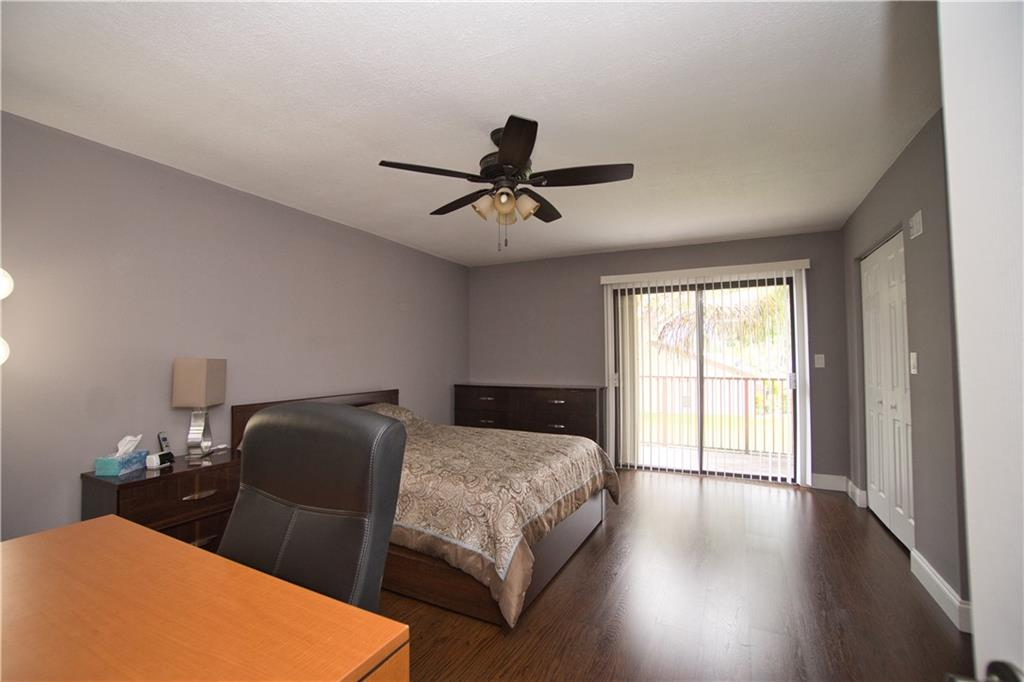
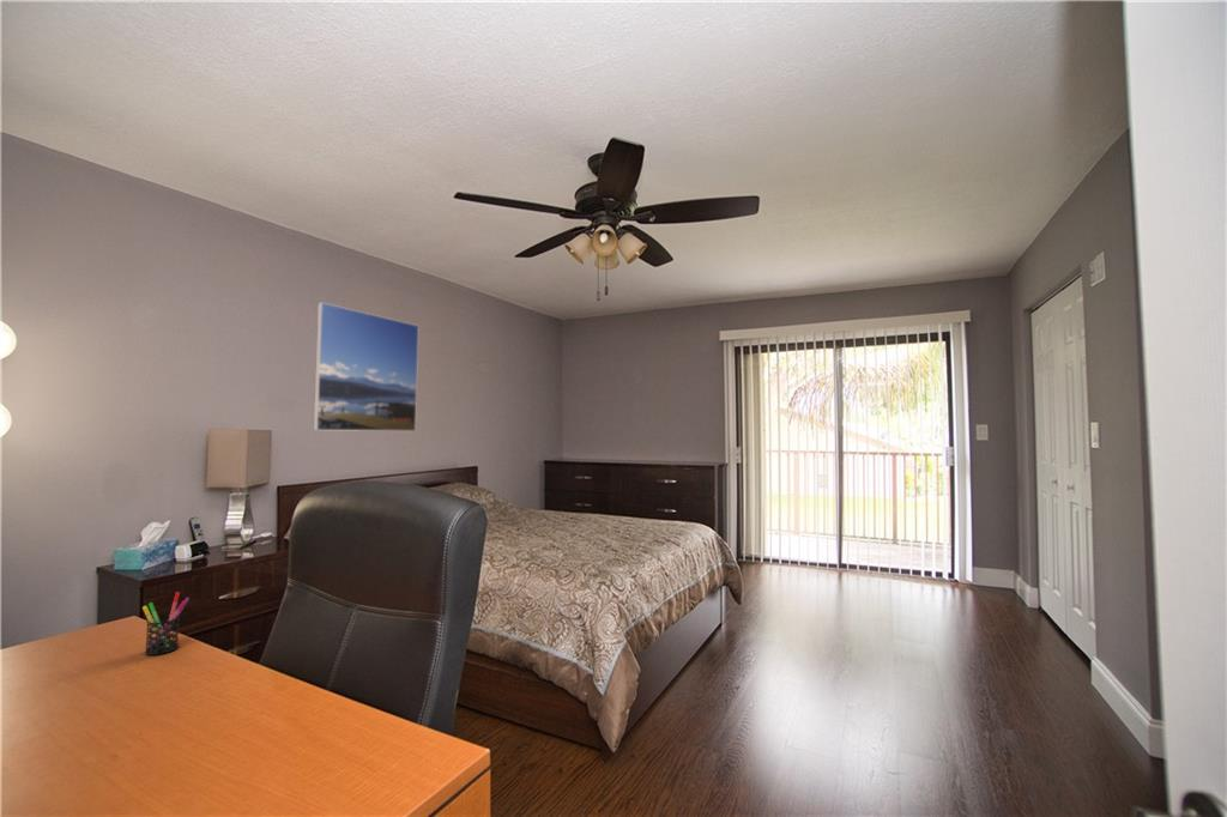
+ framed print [313,301,419,432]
+ pen holder [141,591,191,656]
